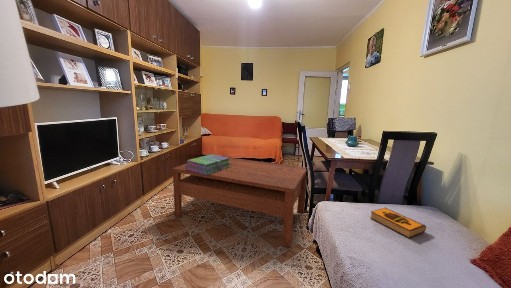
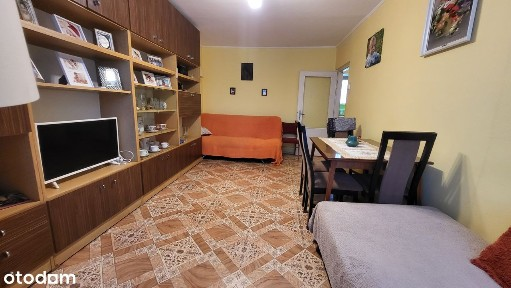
- hardback book [369,207,427,239]
- coffee table [171,157,308,249]
- stack of books [185,154,231,175]
